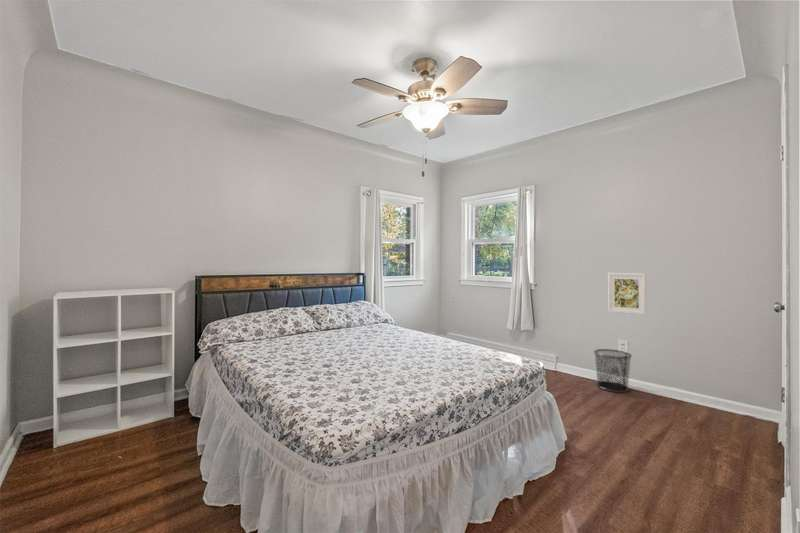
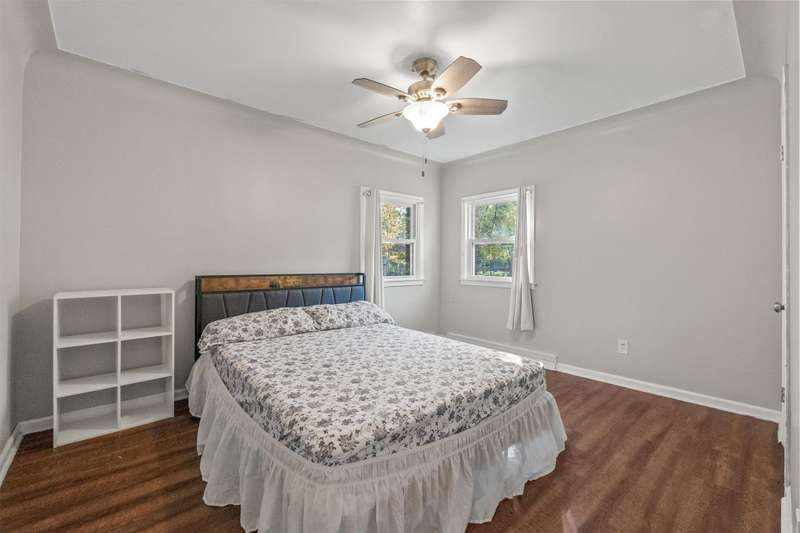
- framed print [607,272,647,316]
- waste bin [593,348,633,393]
